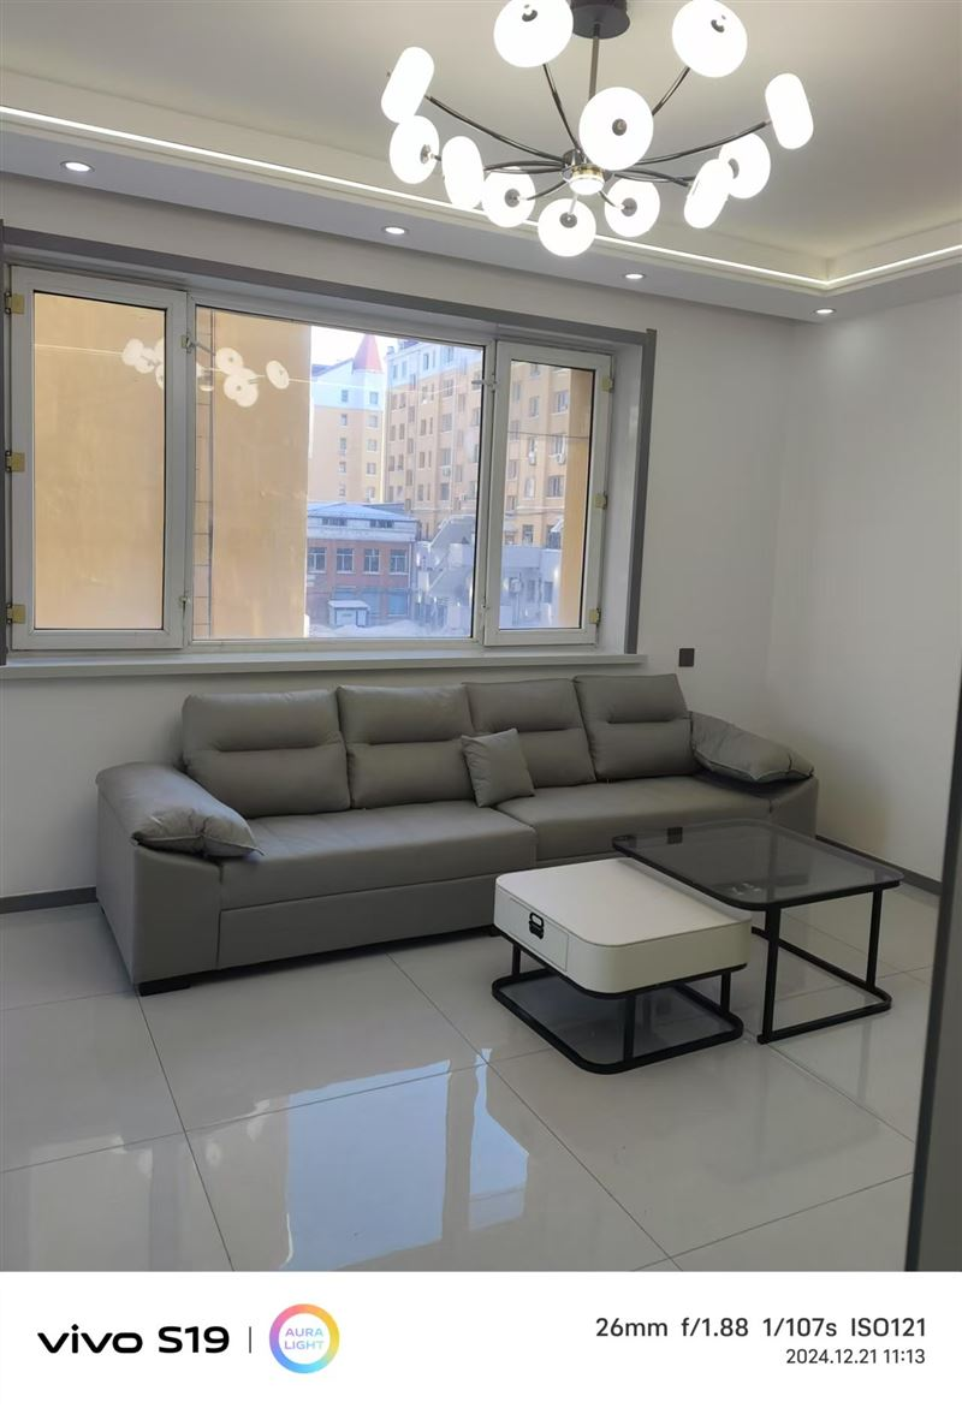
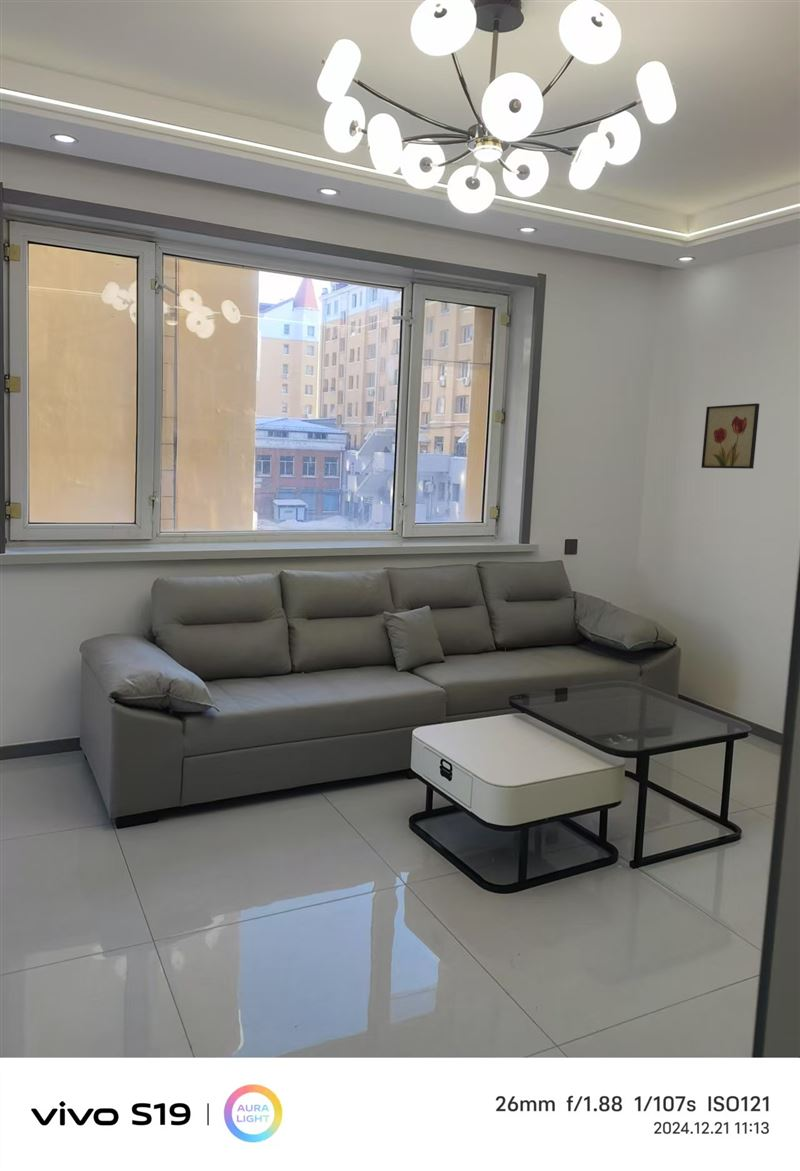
+ wall art [700,402,760,470]
